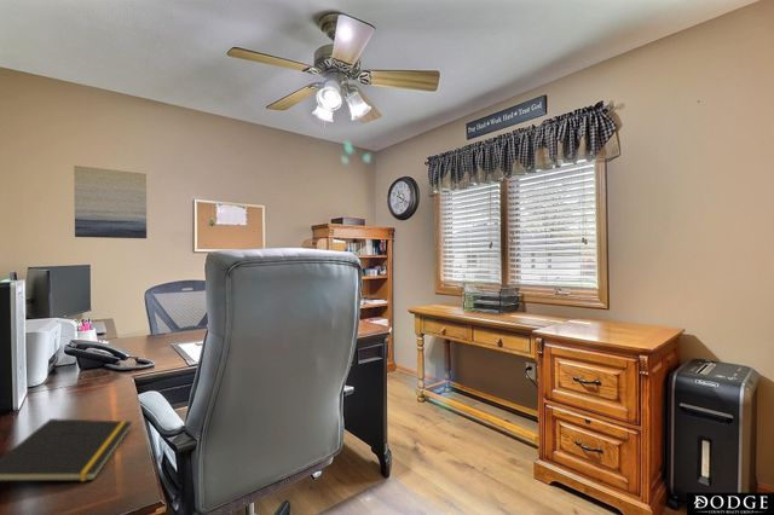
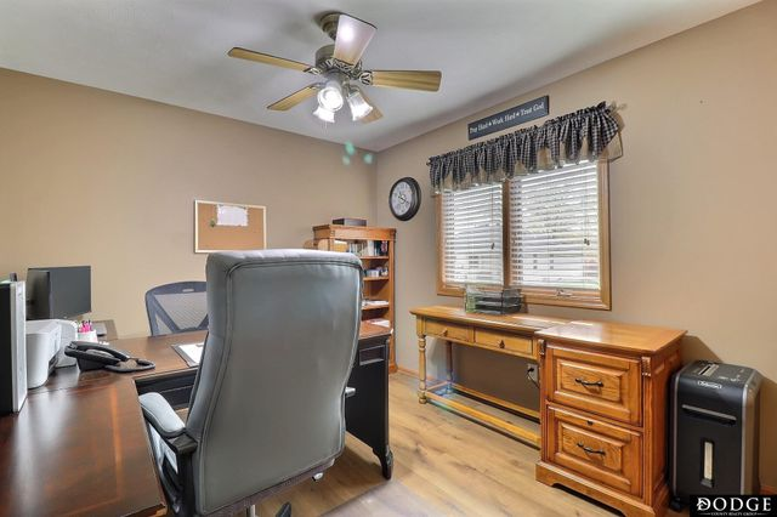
- notepad [0,417,133,482]
- wall art [73,164,148,239]
